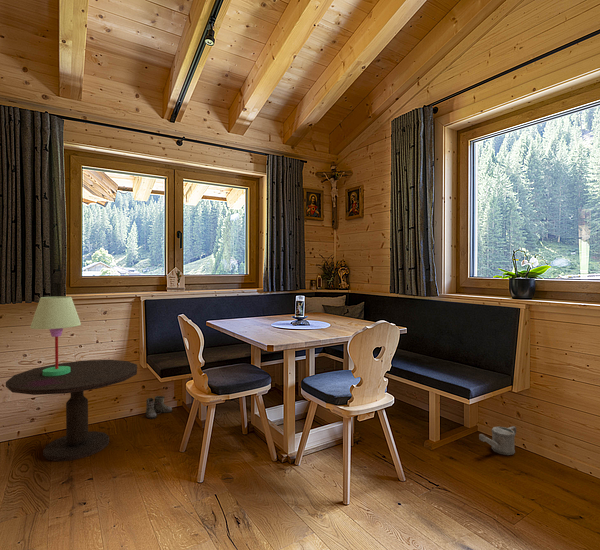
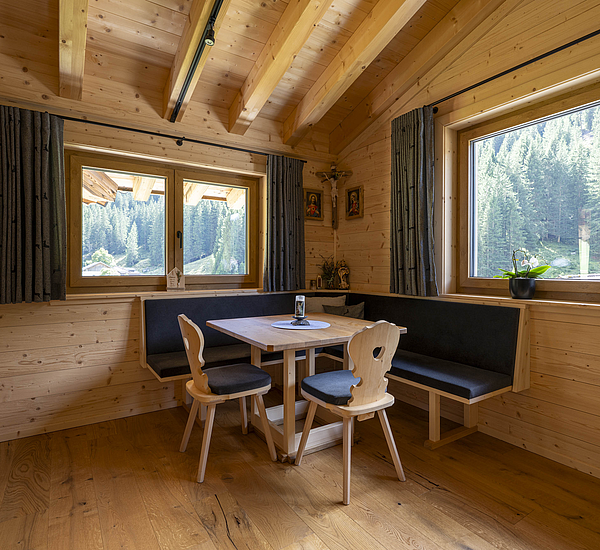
- side table [5,359,138,462]
- table lamp [29,295,82,376]
- boots [141,395,173,420]
- watering can [478,425,517,456]
